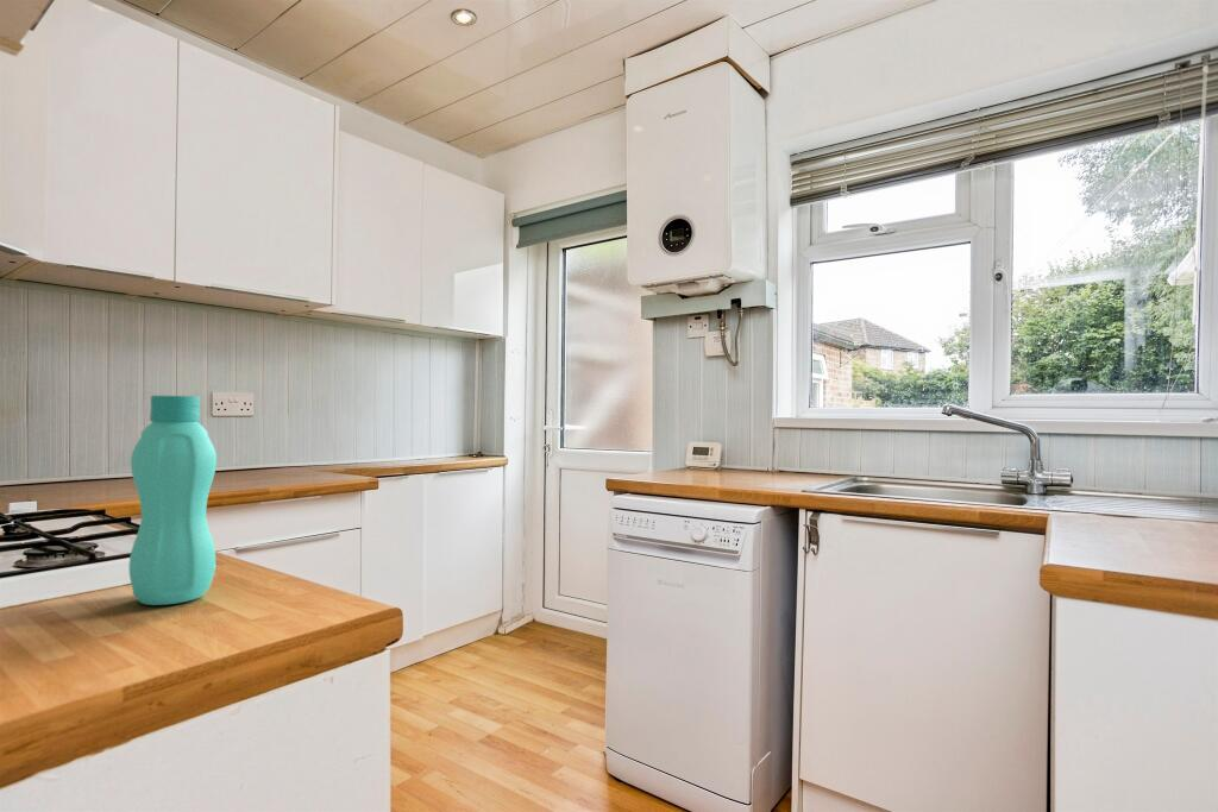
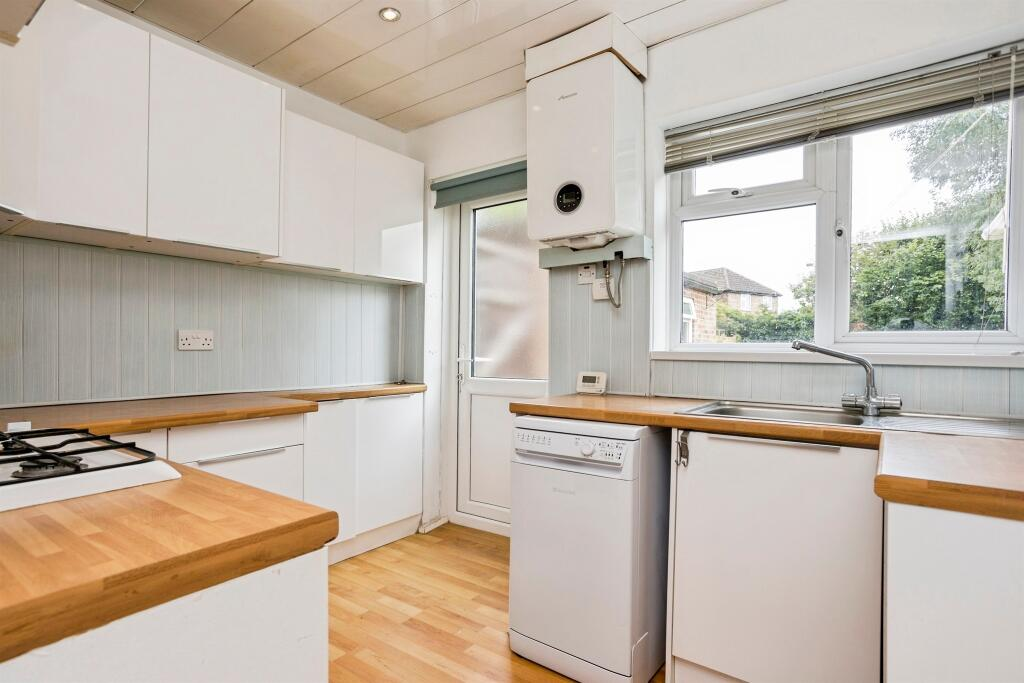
- bottle [128,395,218,606]
